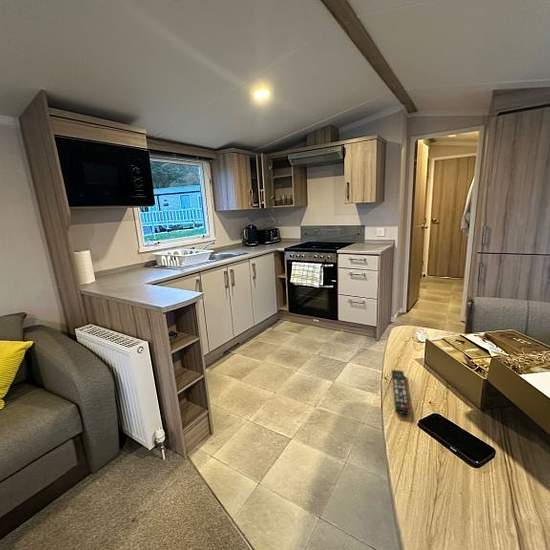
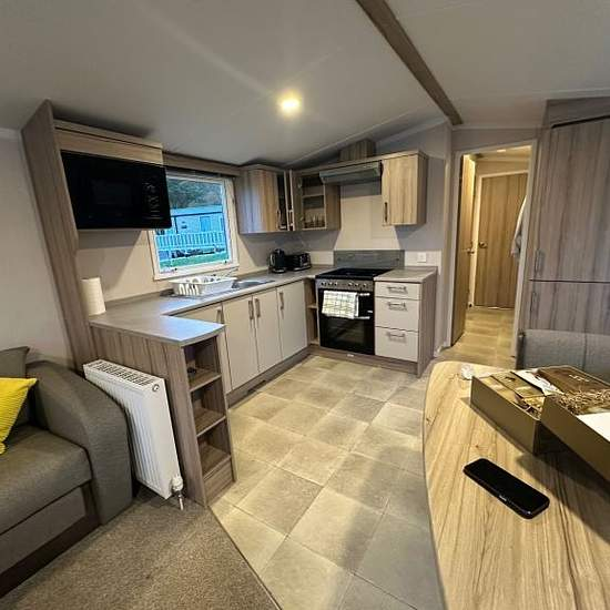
- remote control [391,369,411,416]
